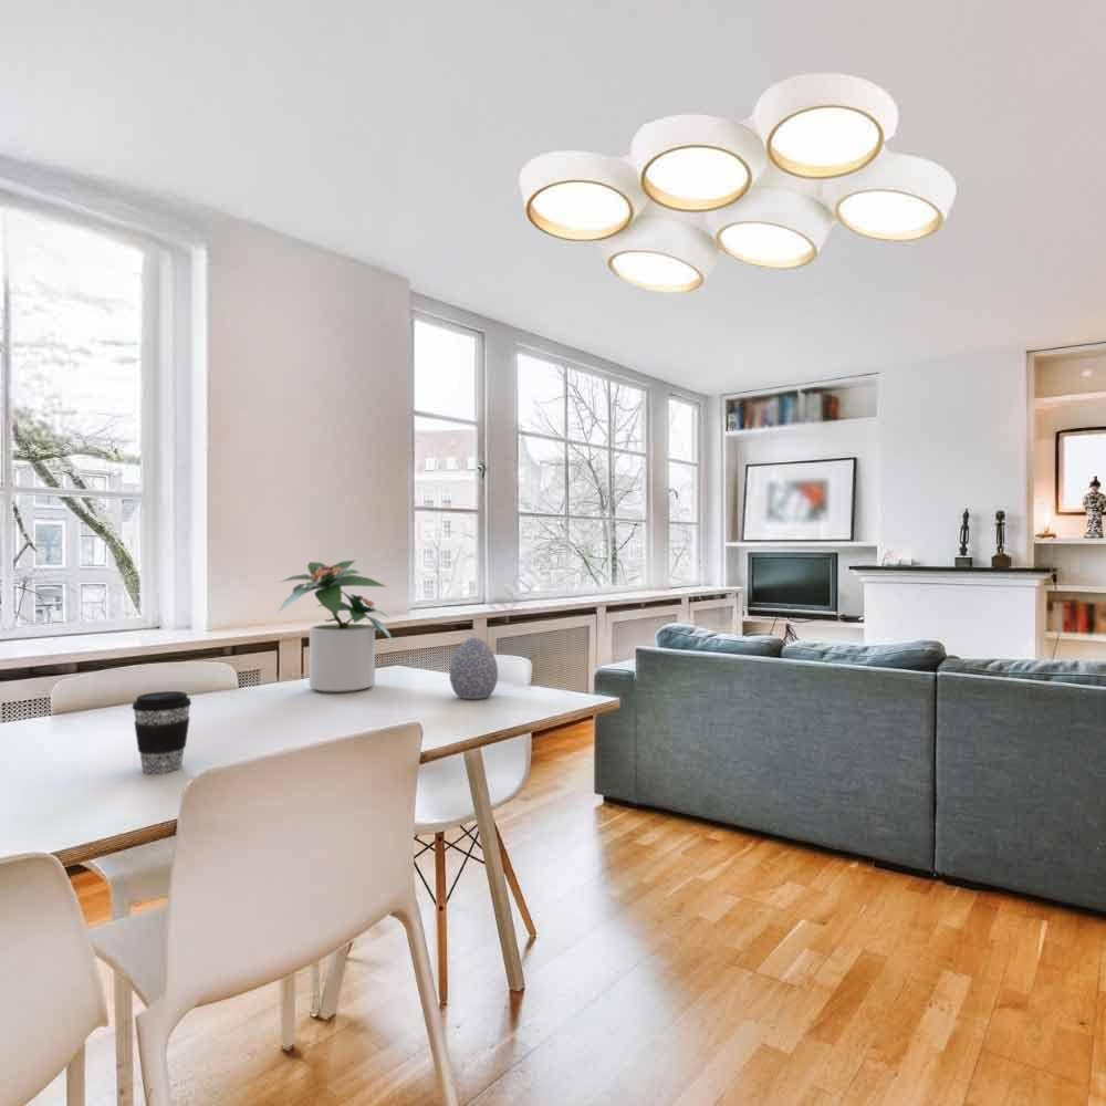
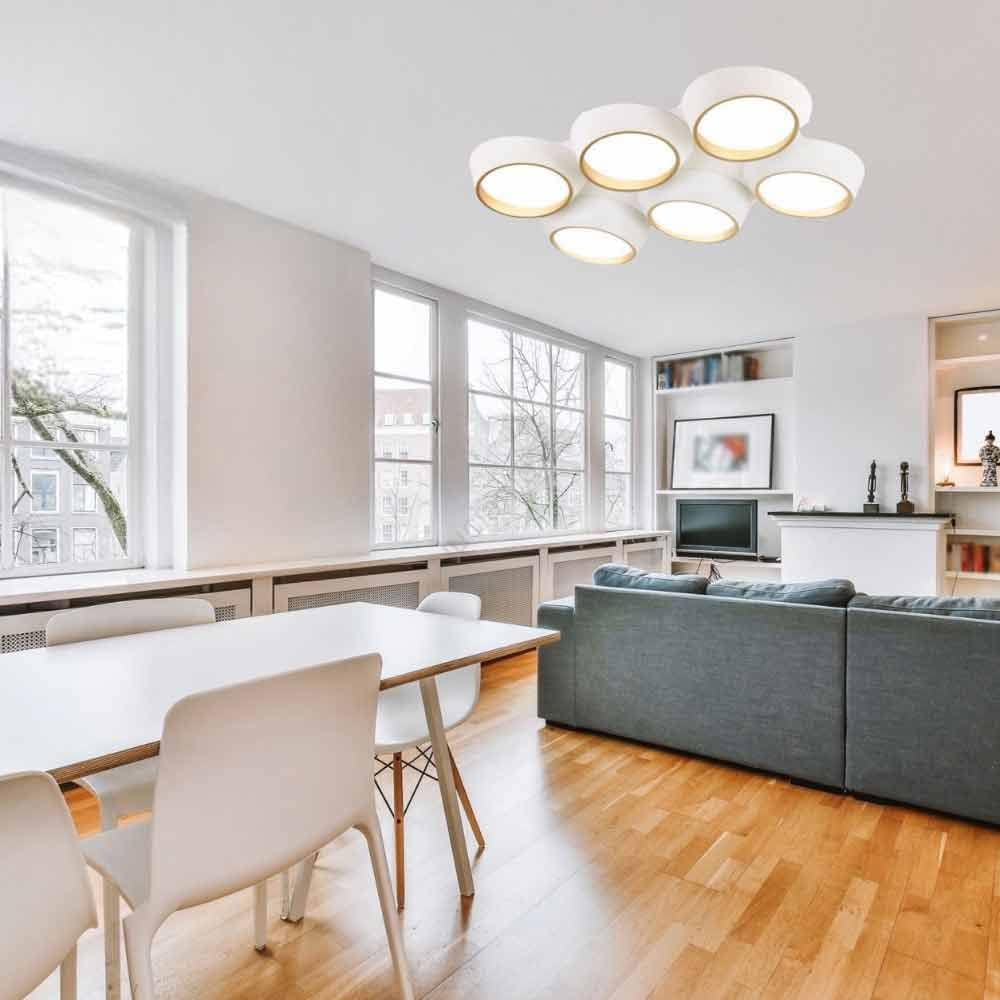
- coffee cup [131,690,192,775]
- potted plant [276,560,396,693]
- decorative egg [449,637,499,700]
